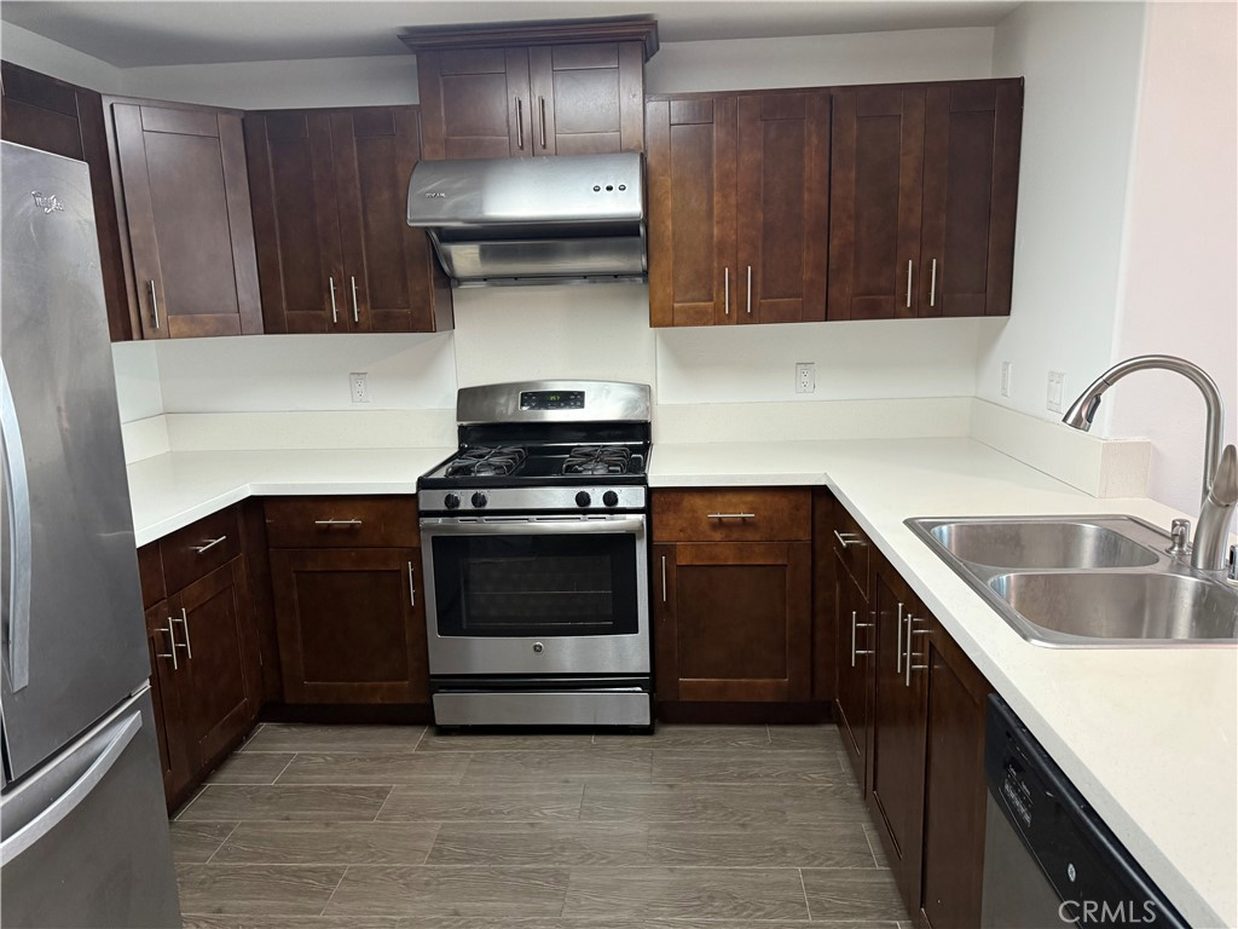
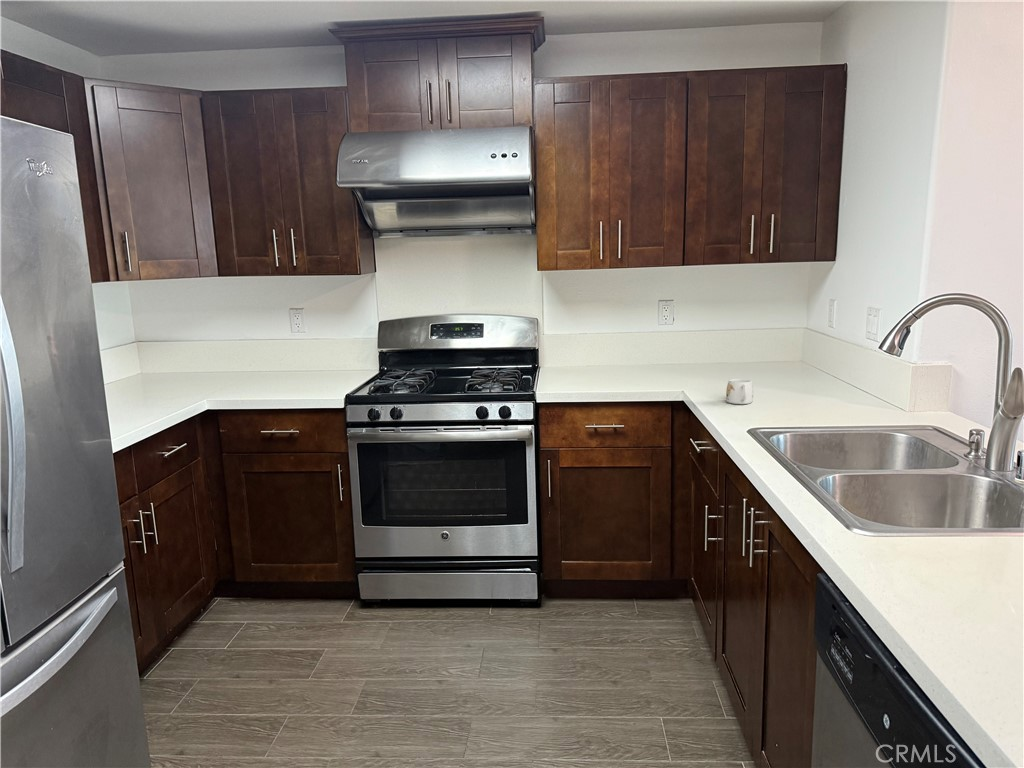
+ mug [725,378,754,405]
